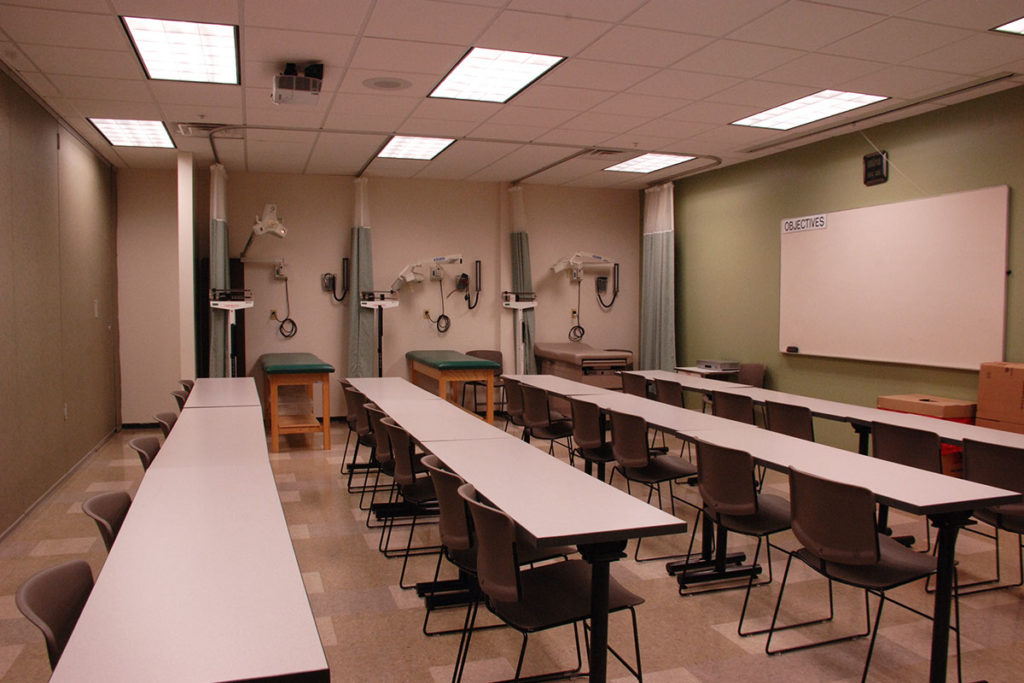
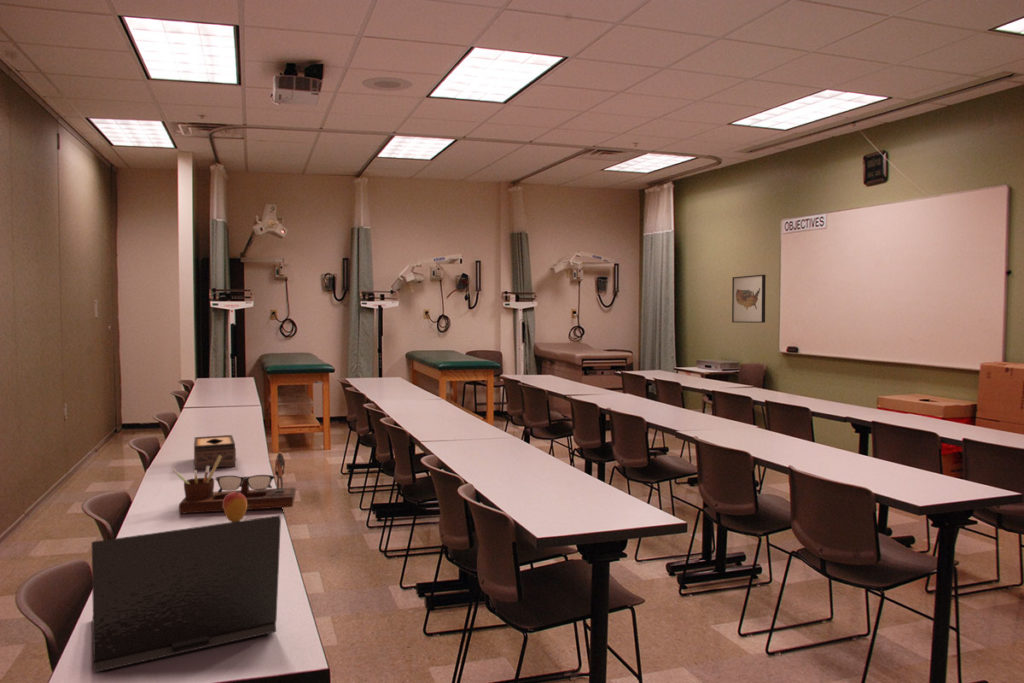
+ laptop [91,514,282,673]
+ desk organizer [171,451,297,515]
+ wall art [731,274,767,324]
+ tissue box [193,434,237,470]
+ fruit [223,492,247,522]
